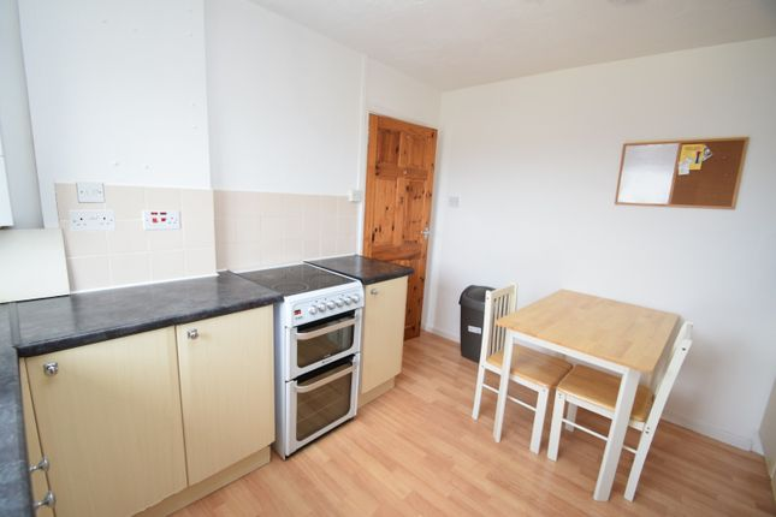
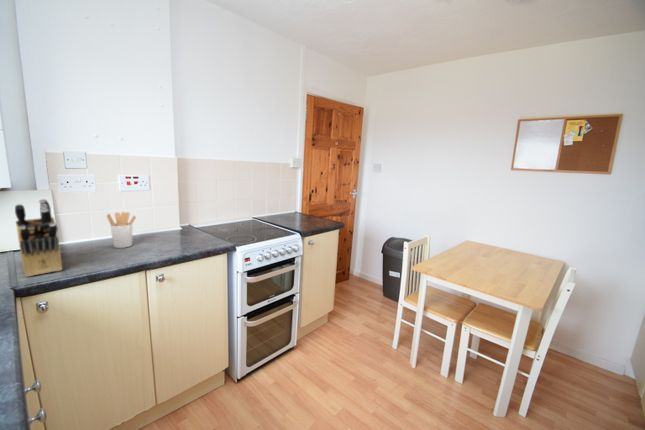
+ knife block [14,198,63,278]
+ utensil holder [106,211,137,249]
